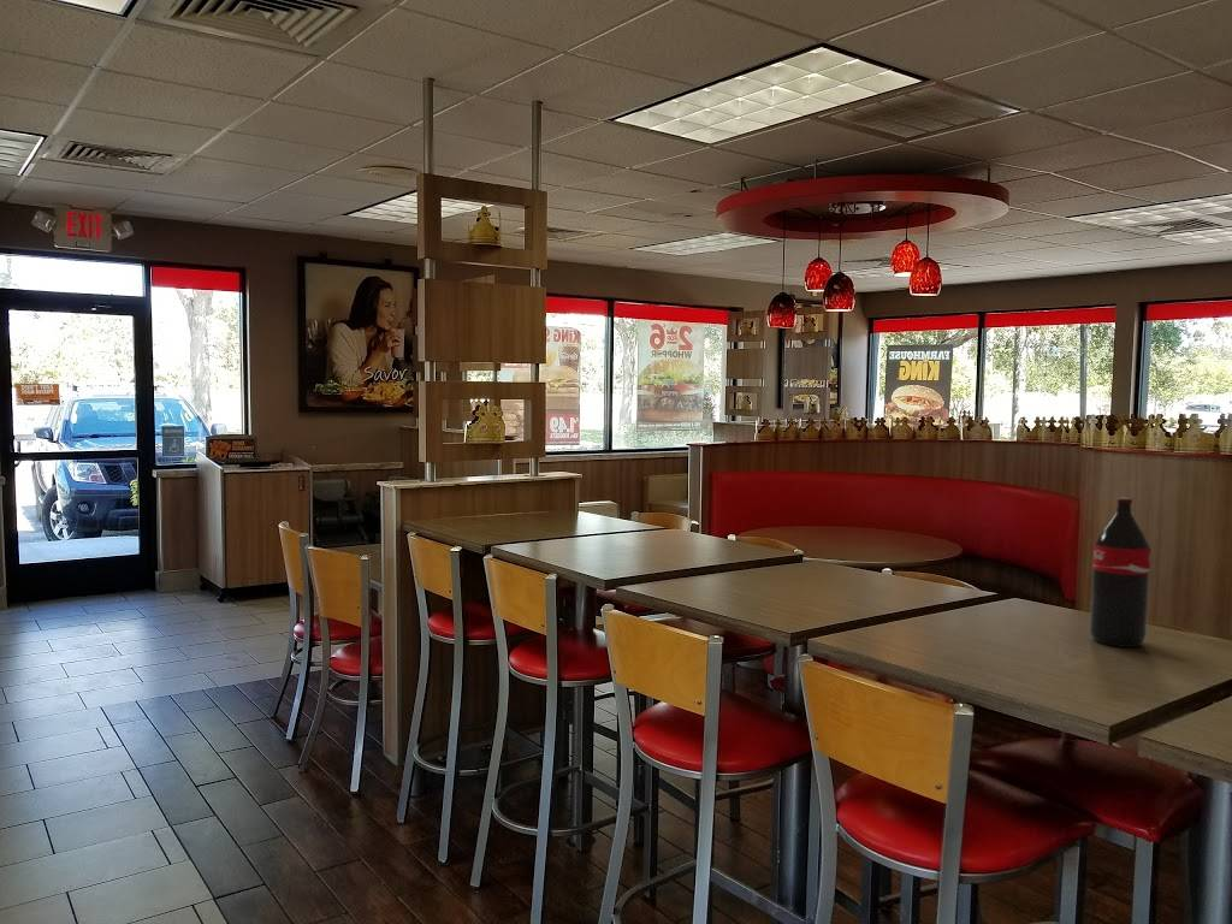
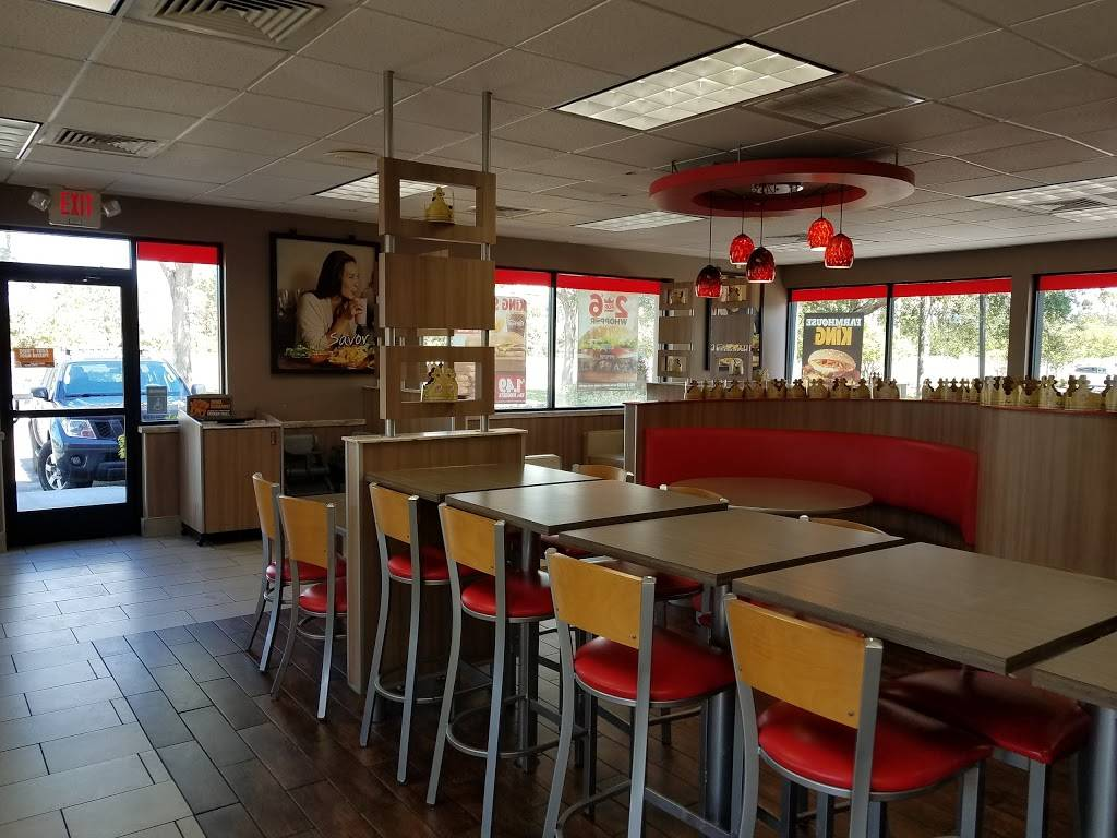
- soda bottle [1089,497,1153,648]
